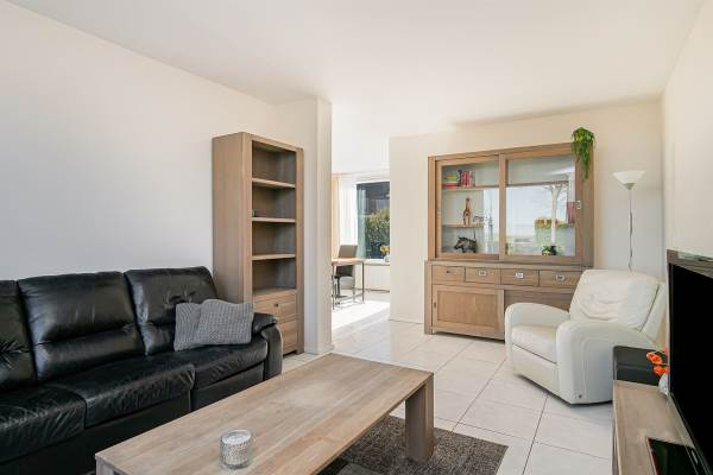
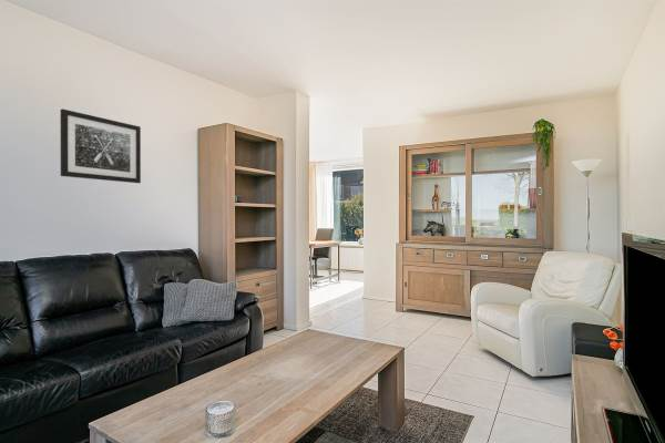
+ wall art [60,107,142,184]
